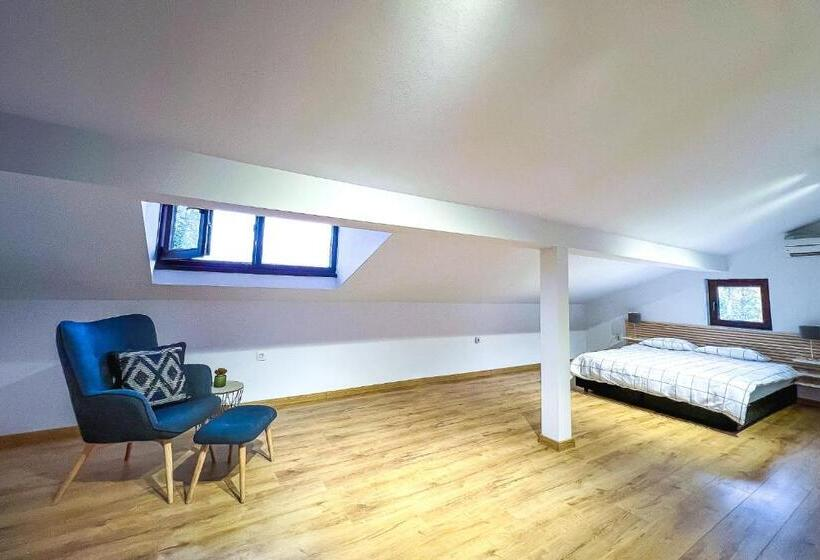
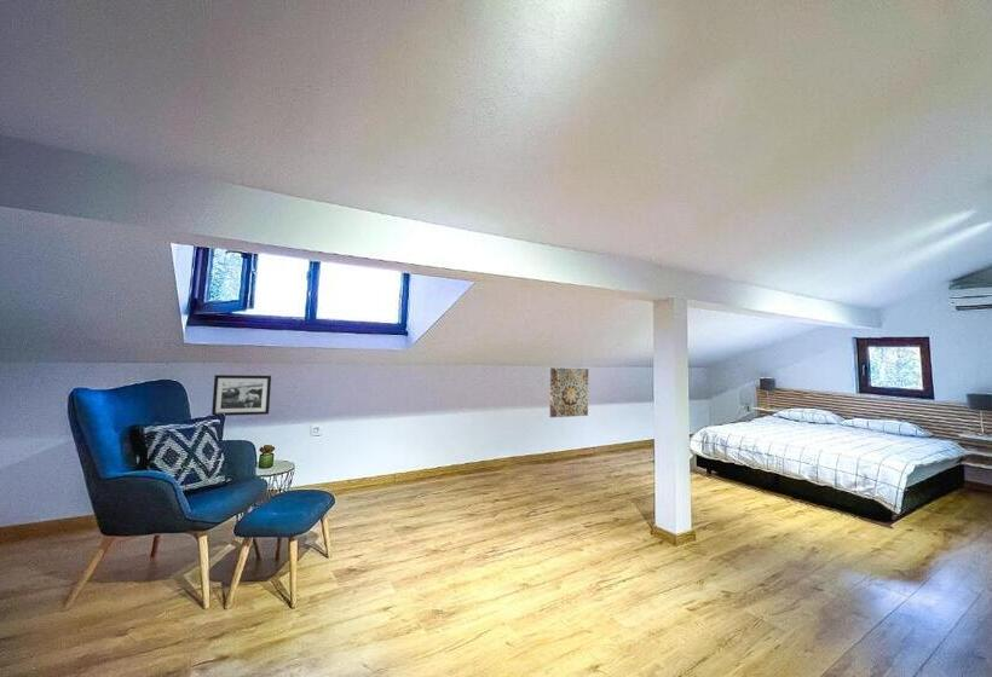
+ wall art [549,366,589,418]
+ picture frame [210,374,272,417]
